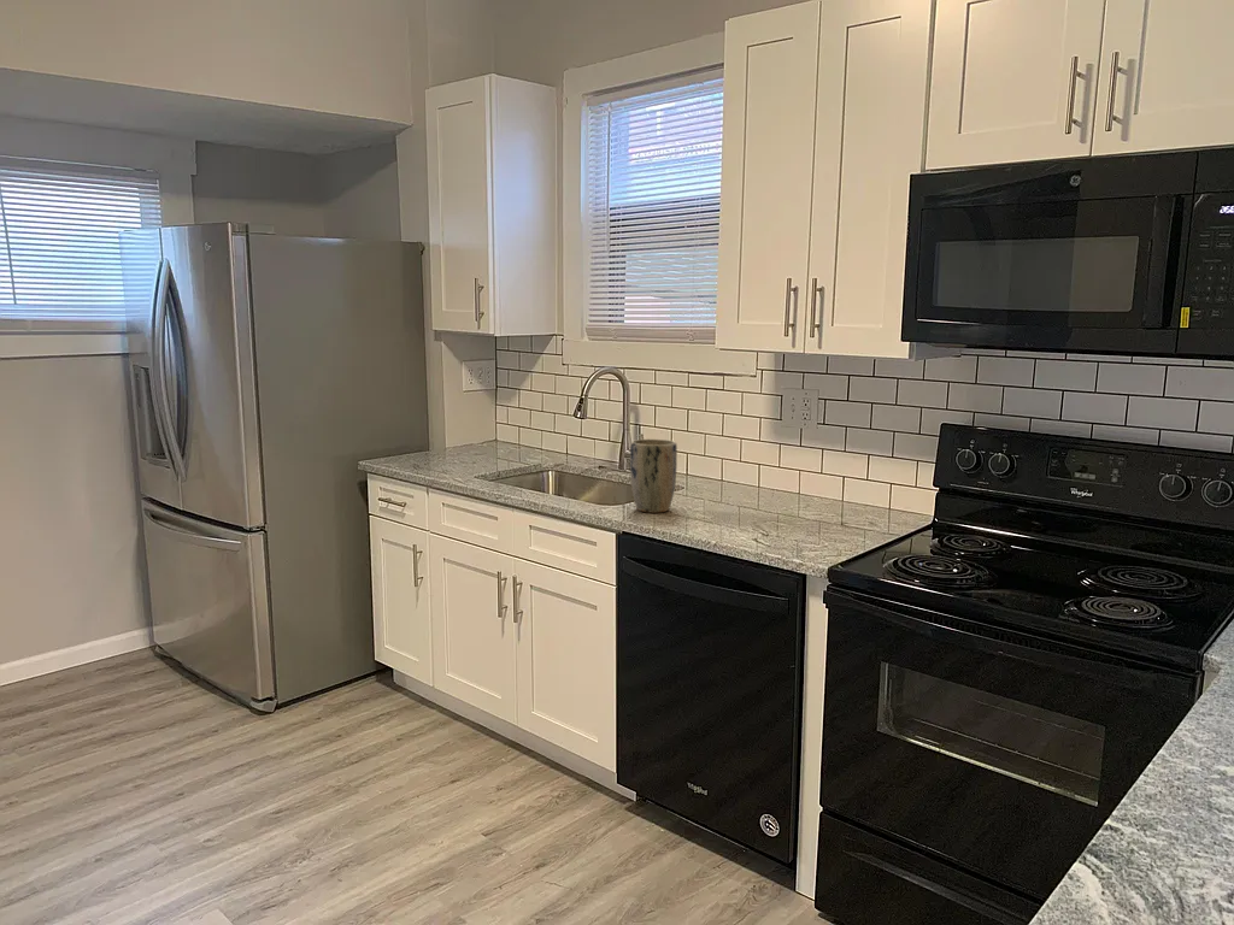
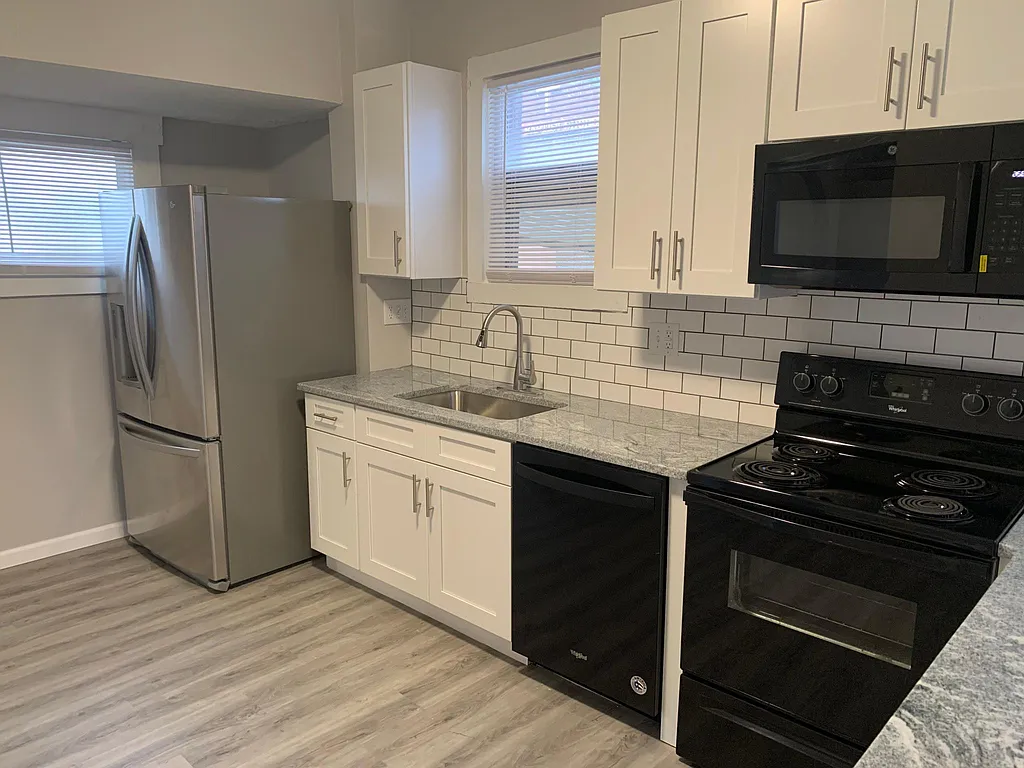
- plant pot [629,437,678,514]
